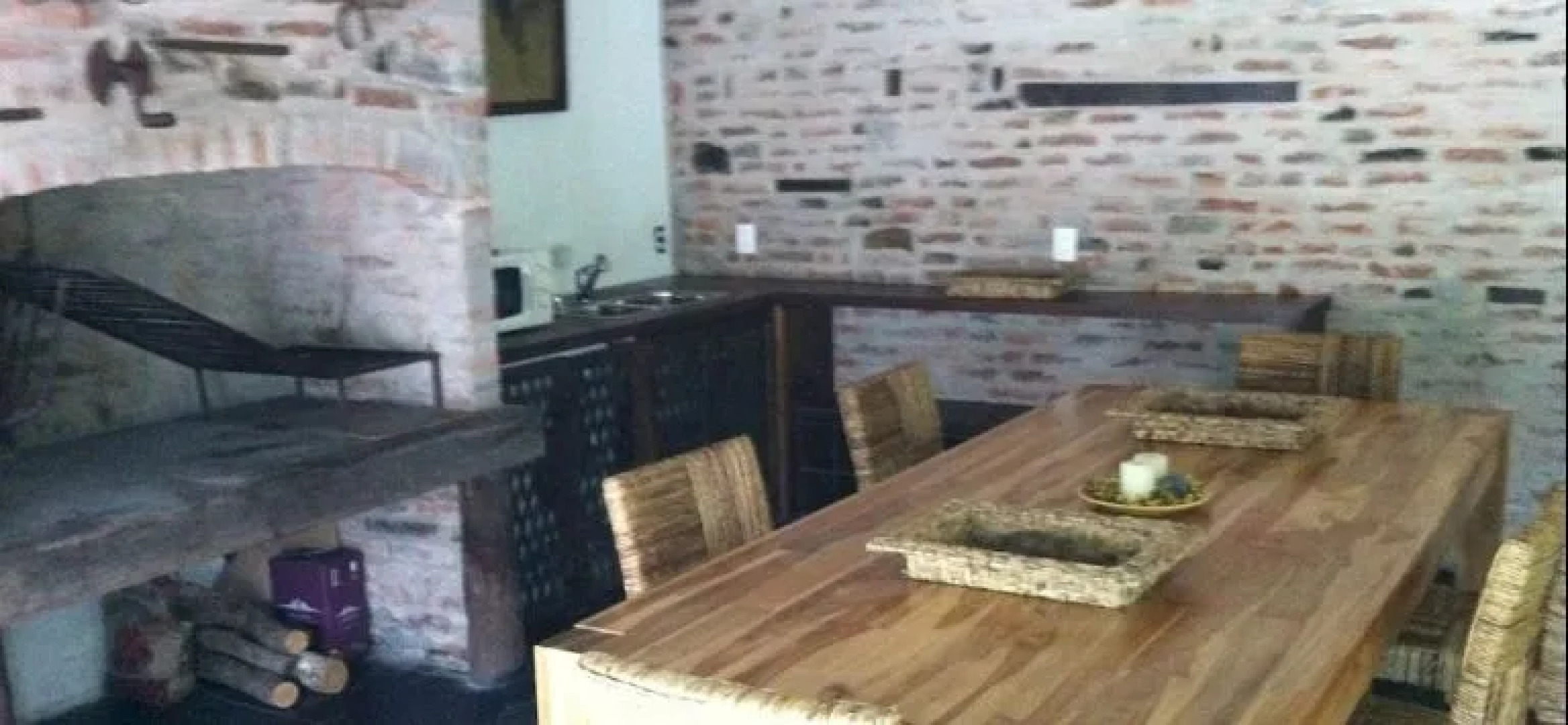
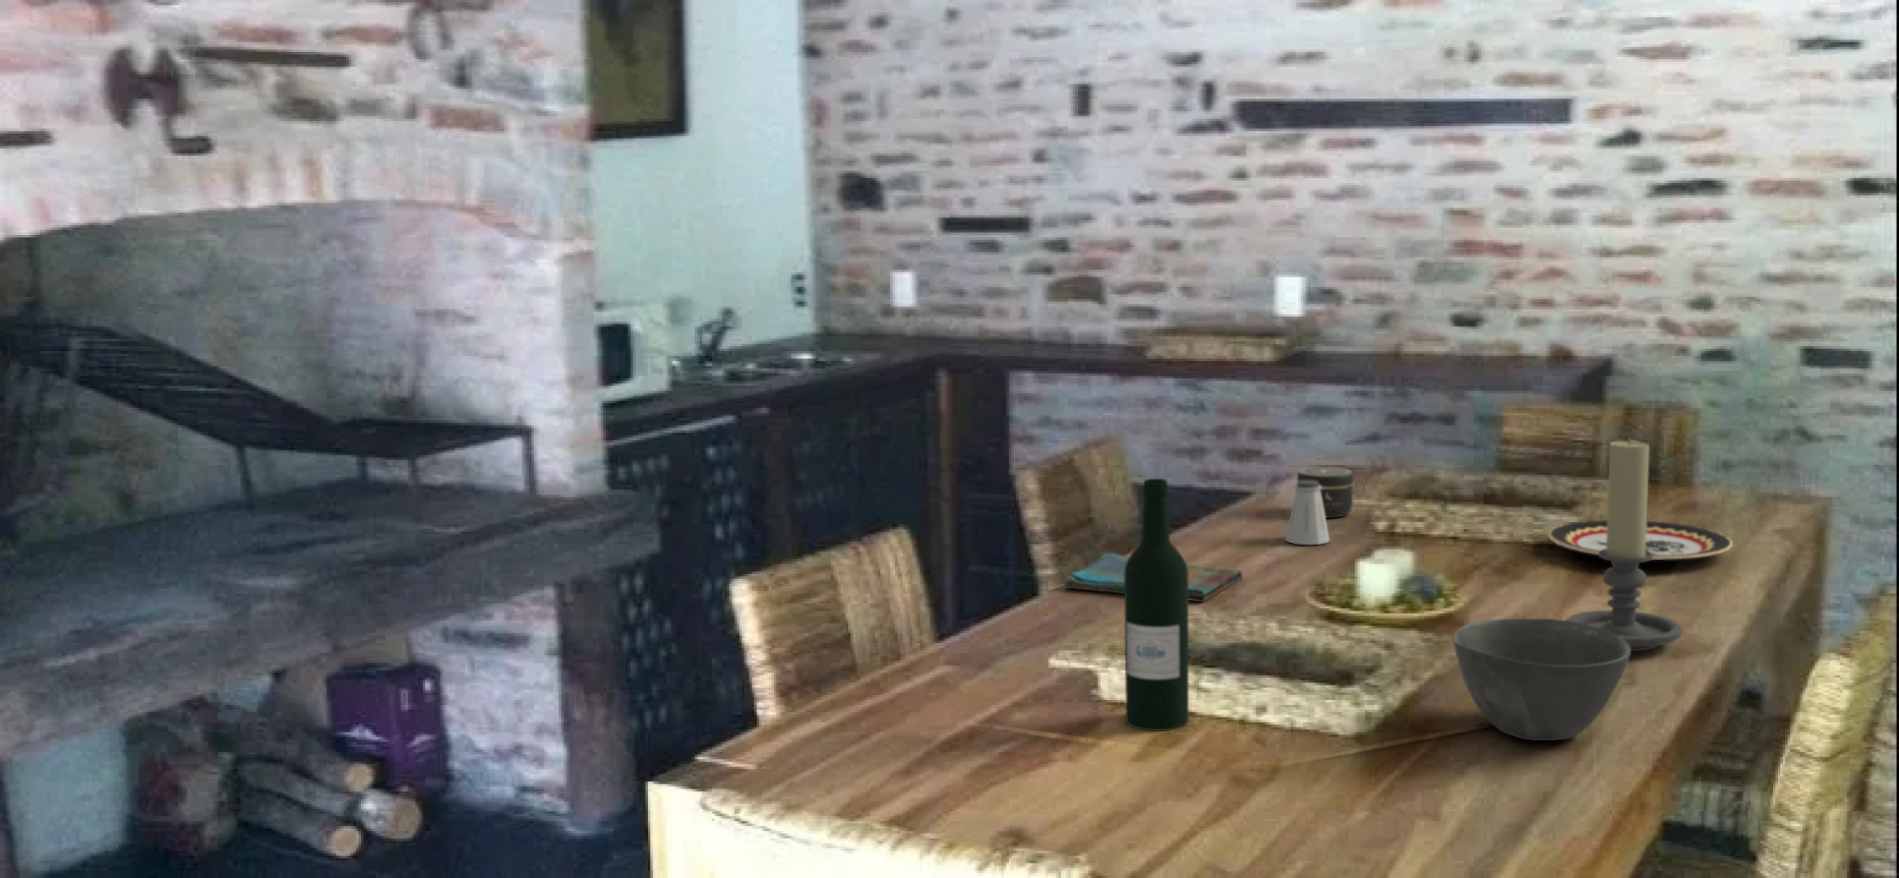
+ bowl [1452,618,1631,741]
+ candle holder [1565,437,1682,652]
+ jar [1296,466,1354,518]
+ saltshaker [1285,481,1331,545]
+ dish towel [1063,552,1243,602]
+ wine bottle [1124,478,1189,731]
+ plate [1547,520,1733,561]
